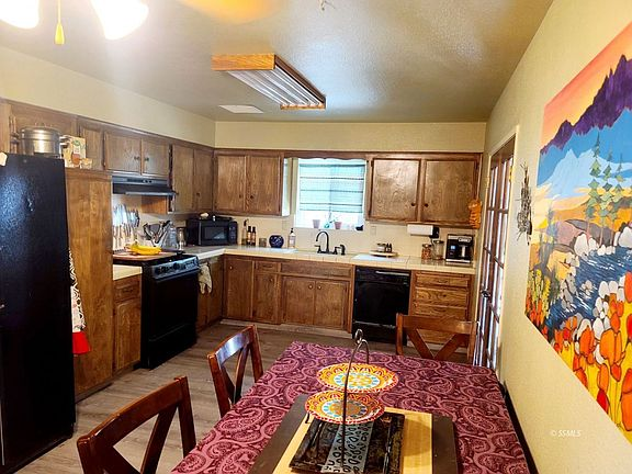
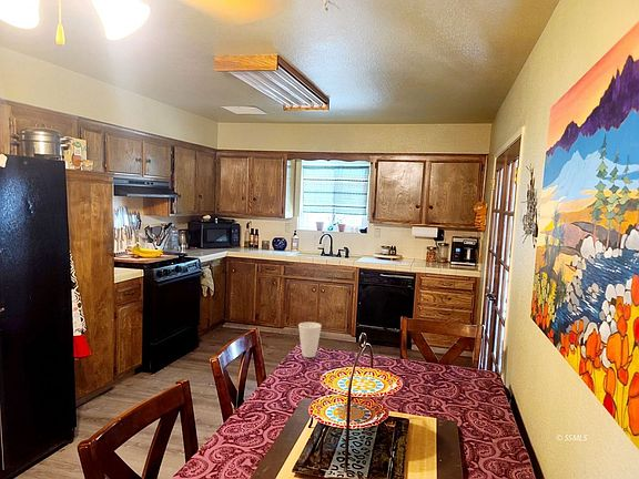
+ cup [297,322,323,358]
